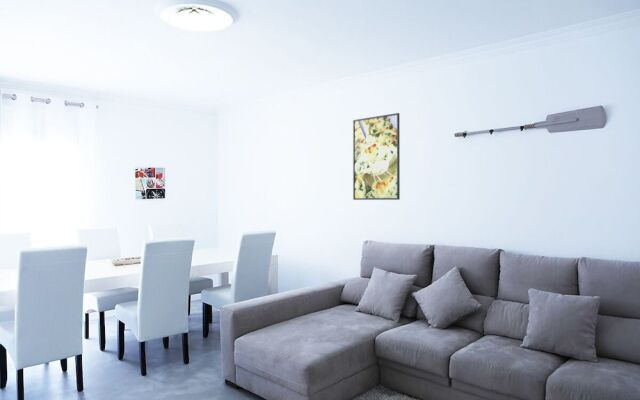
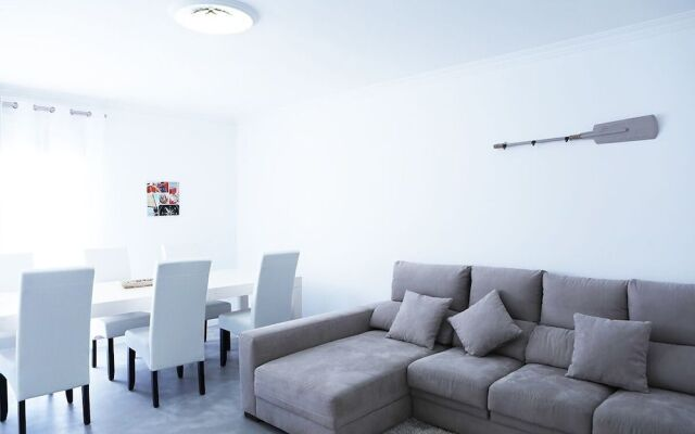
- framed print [352,112,401,201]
